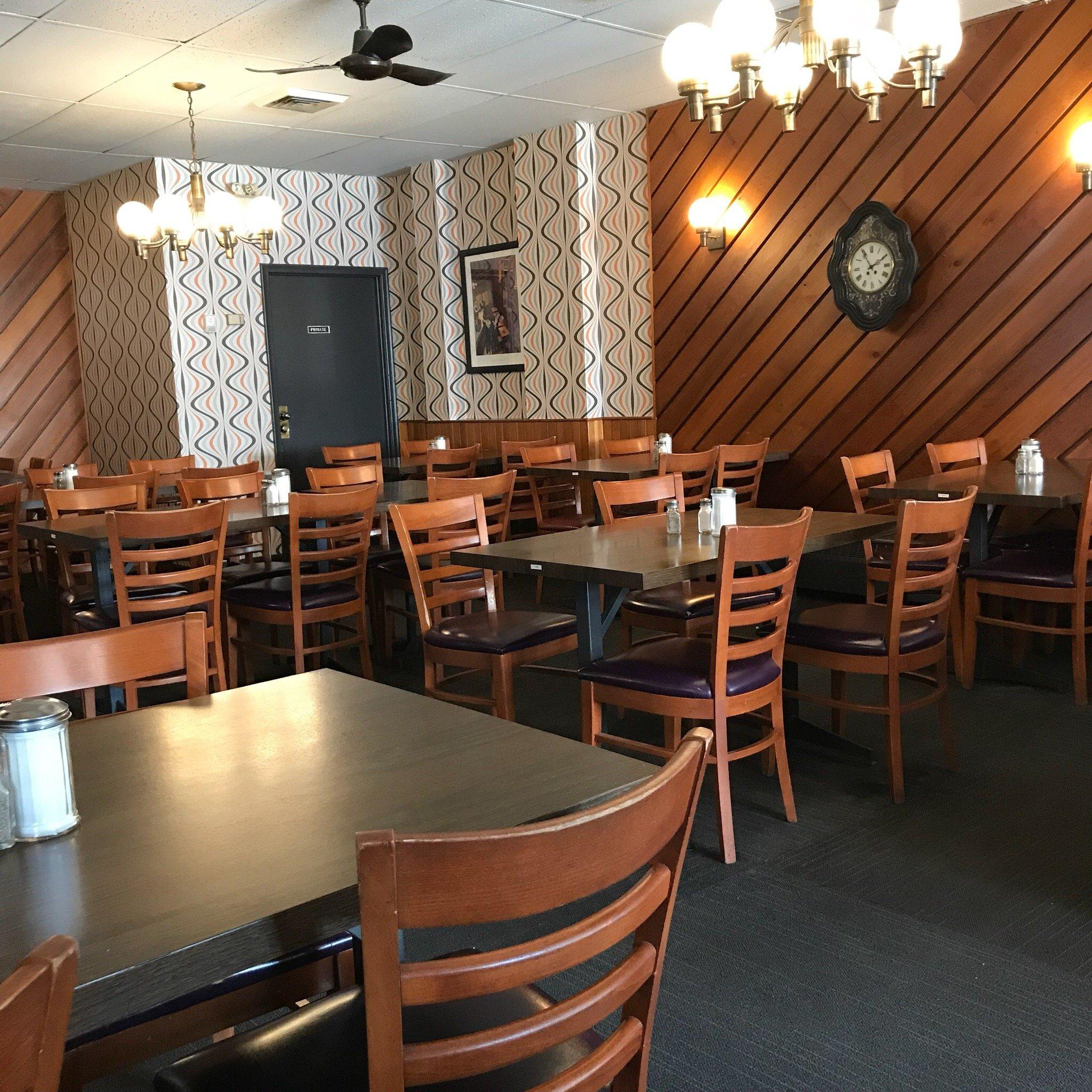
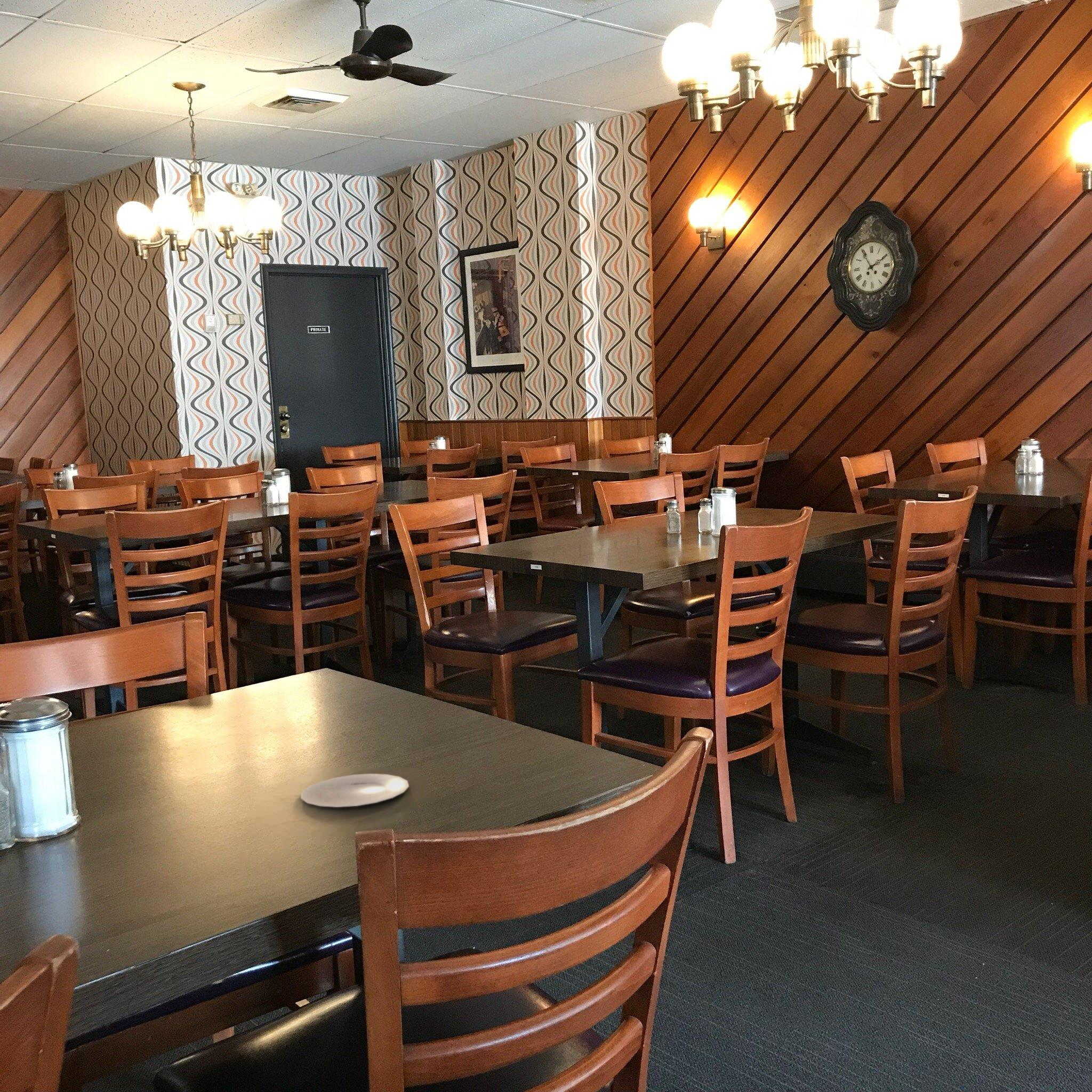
+ plate [300,773,410,808]
